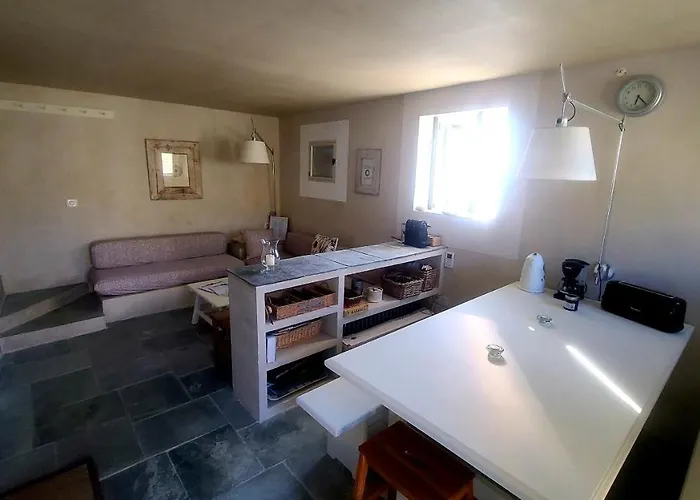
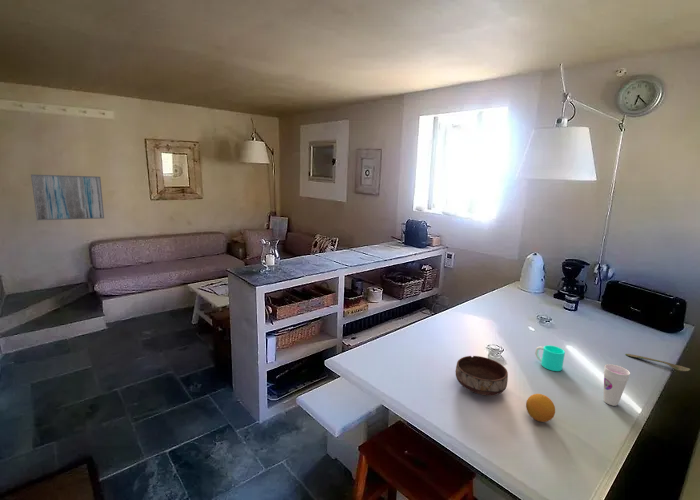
+ fruit [525,393,556,423]
+ spoon [624,353,691,373]
+ cup [602,363,631,407]
+ bowl [455,355,509,397]
+ wall art [30,173,105,221]
+ cup [534,344,566,372]
